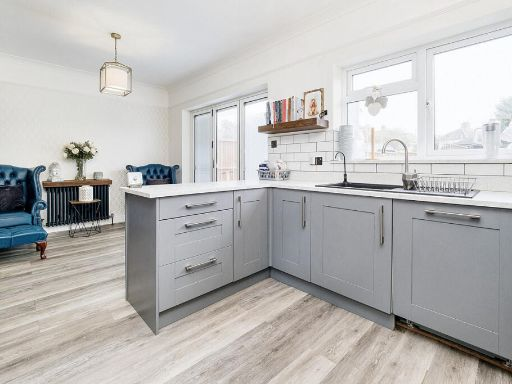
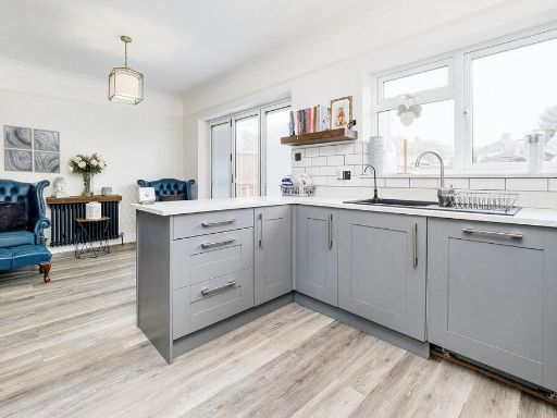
+ wall art [2,124,61,174]
